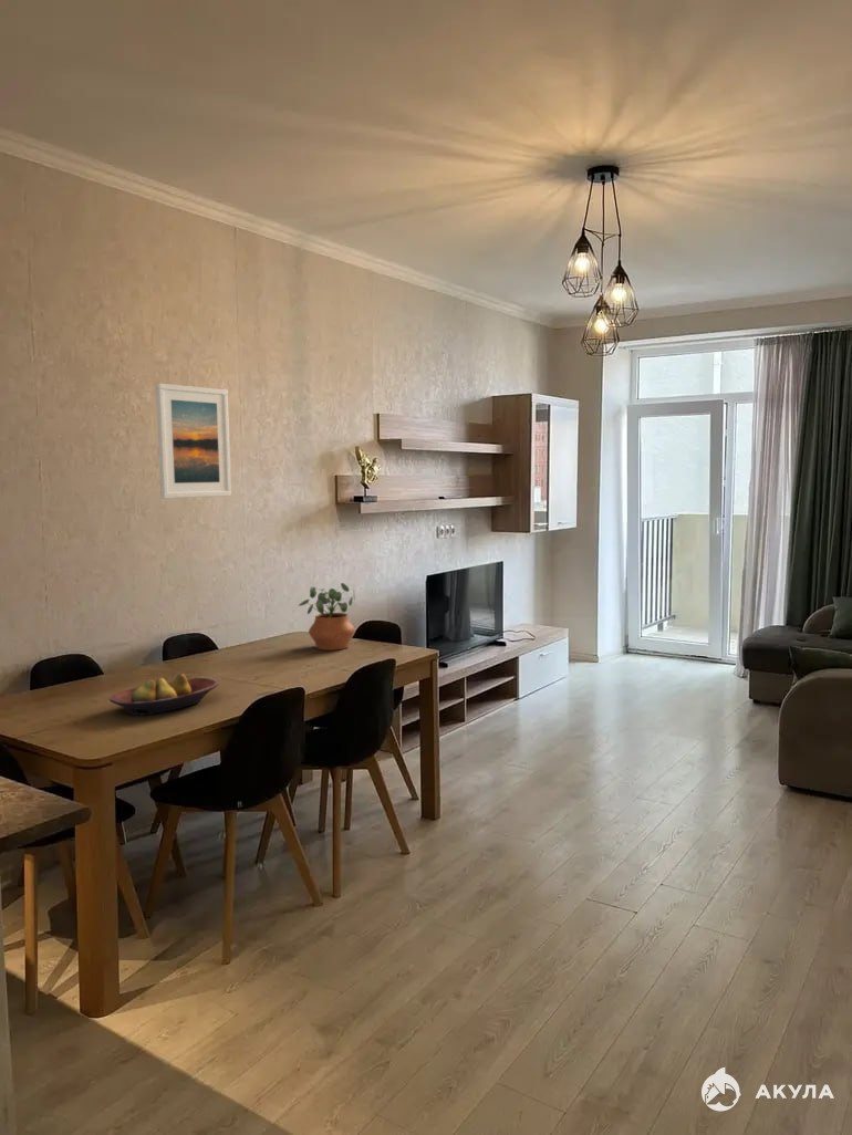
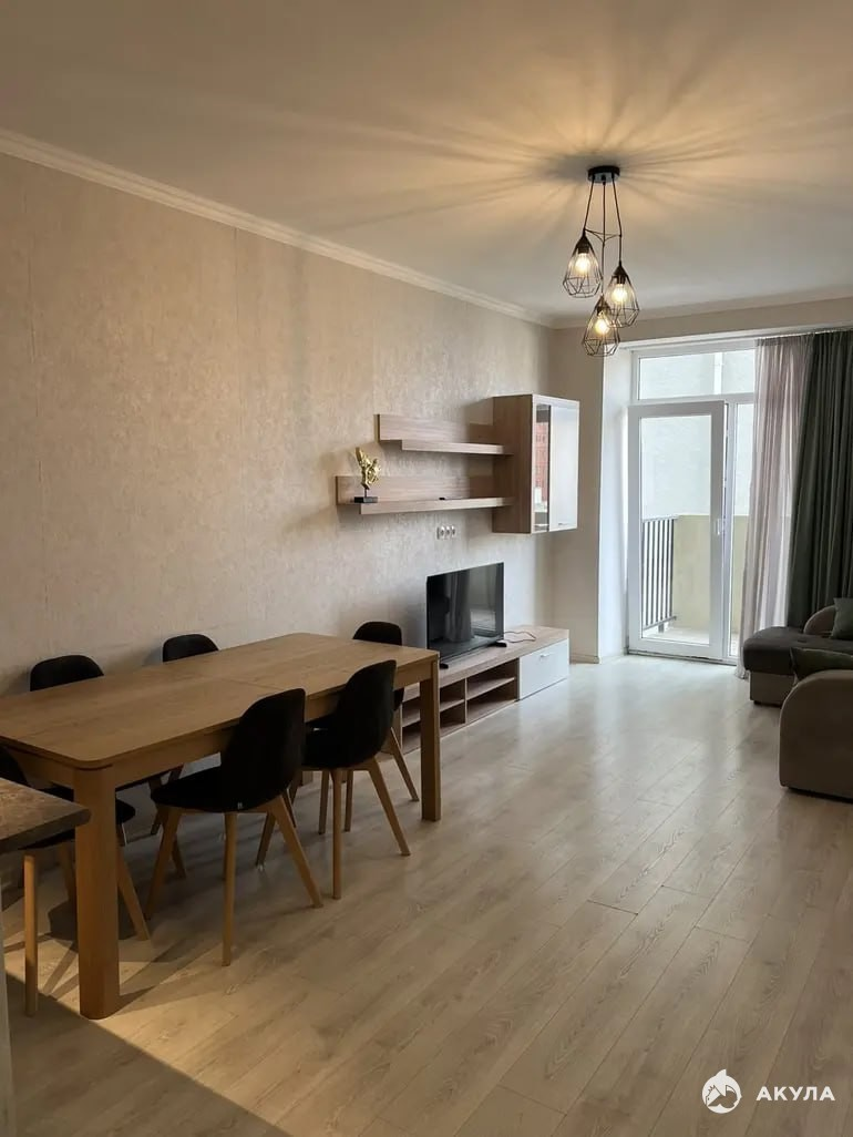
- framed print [155,382,232,500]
- potted plant [298,582,356,652]
- fruit bowl [108,673,219,717]
